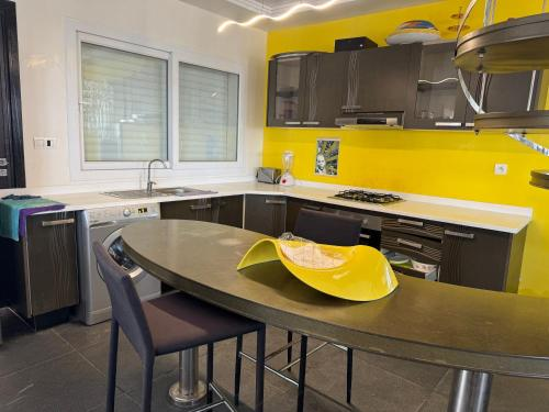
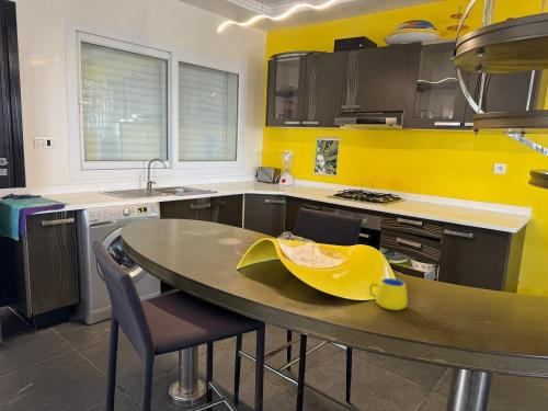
+ mug [368,277,409,311]
